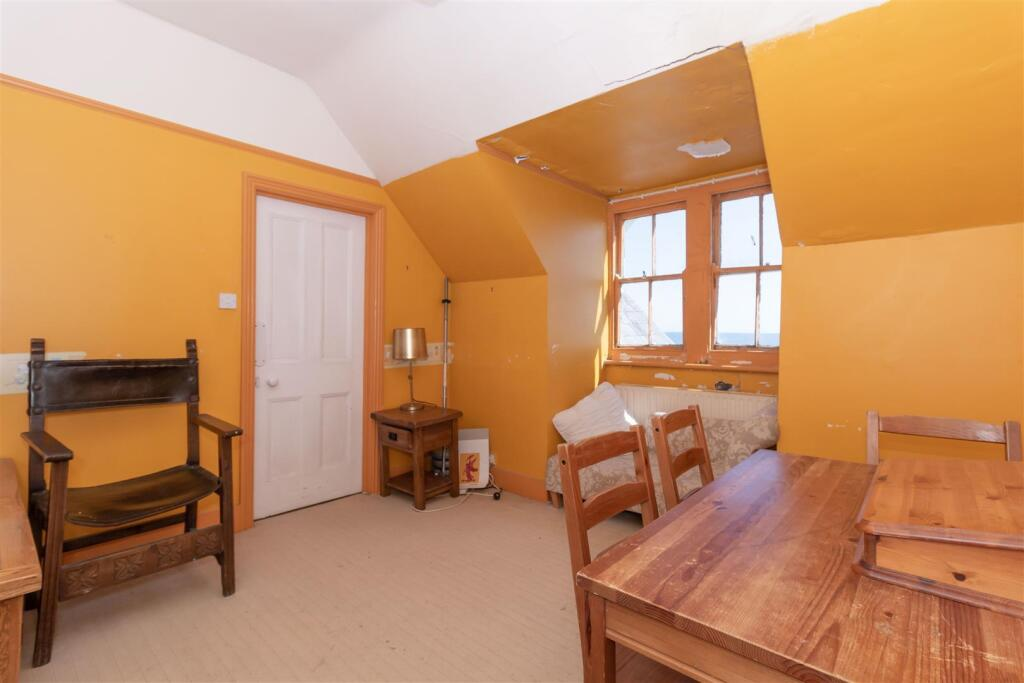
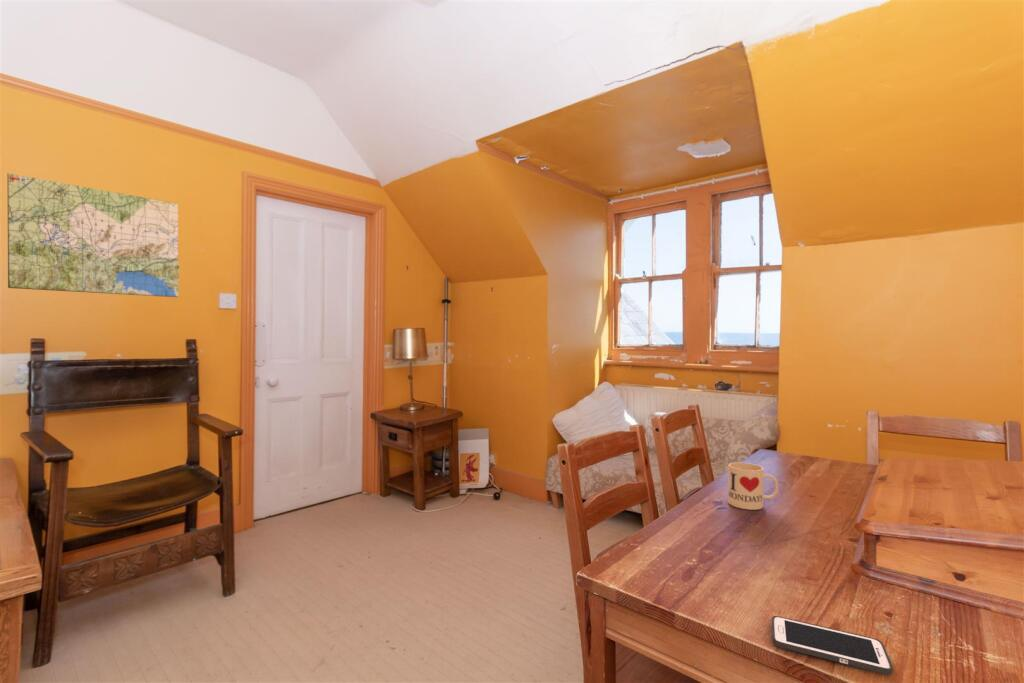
+ road map [7,172,180,298]
+ cell phone [771,615,894,676]
+ mug [727,461,779,511]
